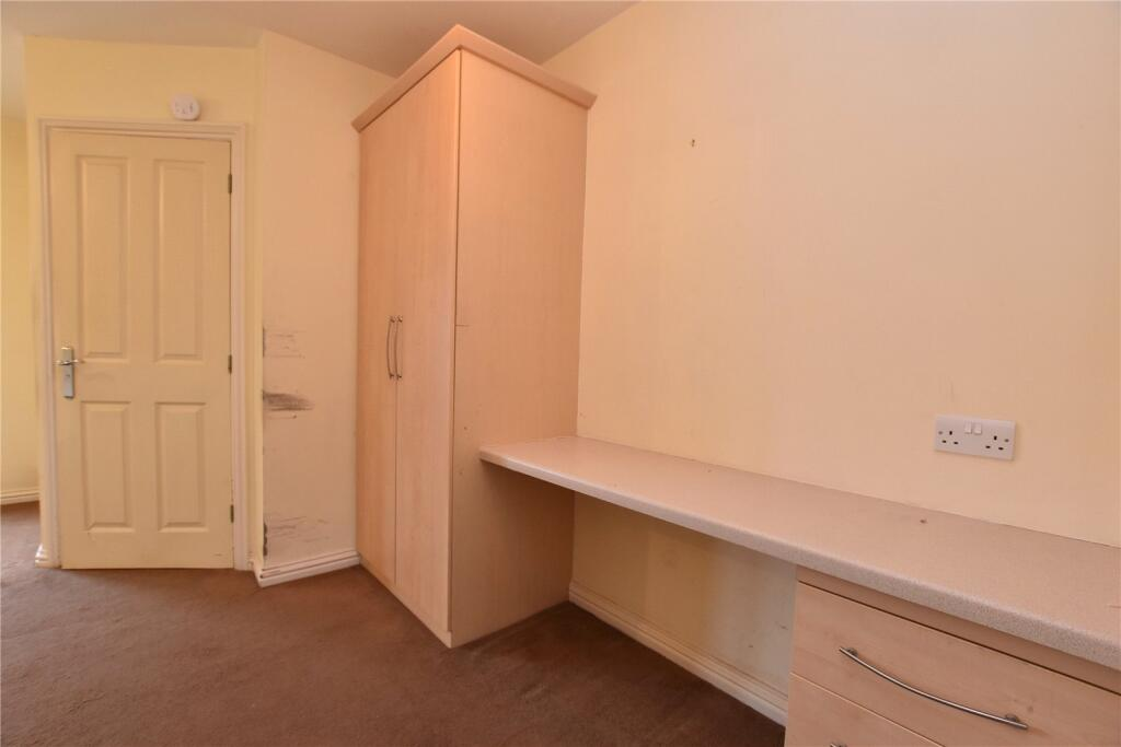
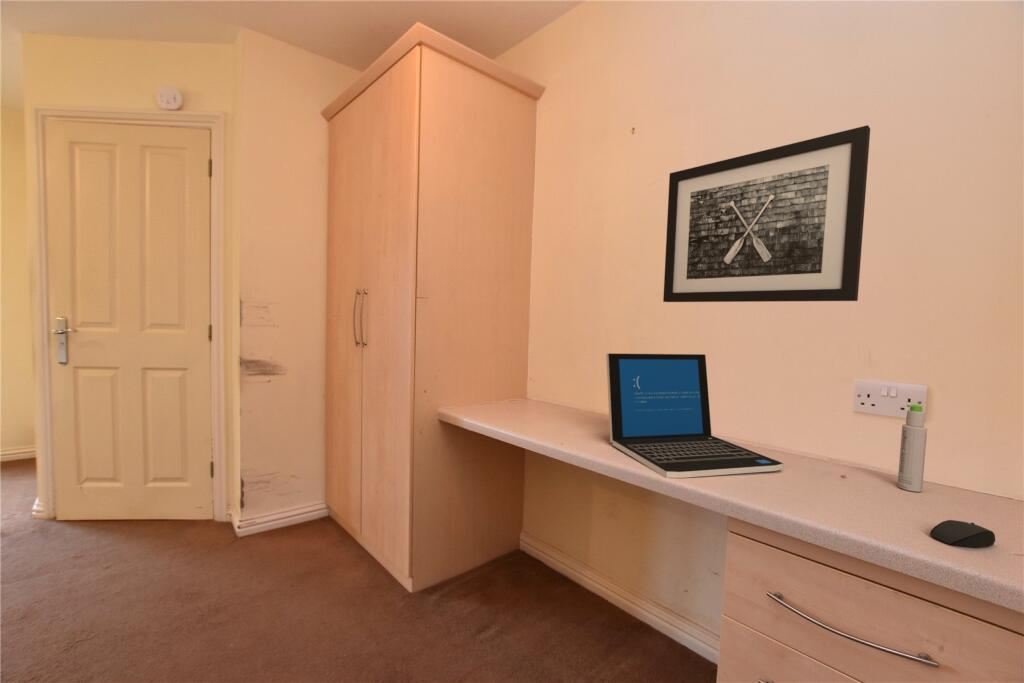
+ wall art [662,124,871,303]
+ laptop [605,352,785,479]
+ mouse [929,519,996,548]
+ bottle [897,404,928,493]
